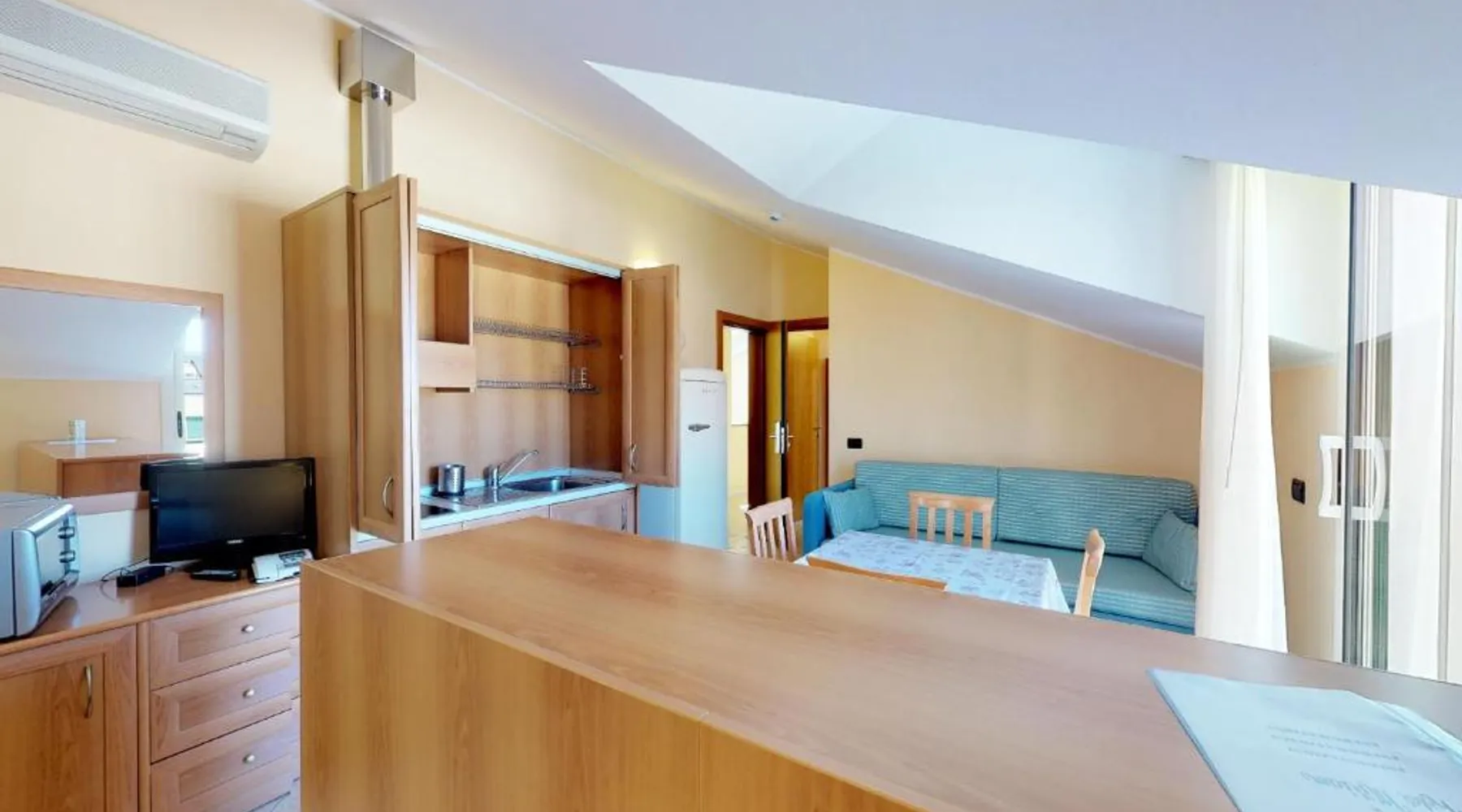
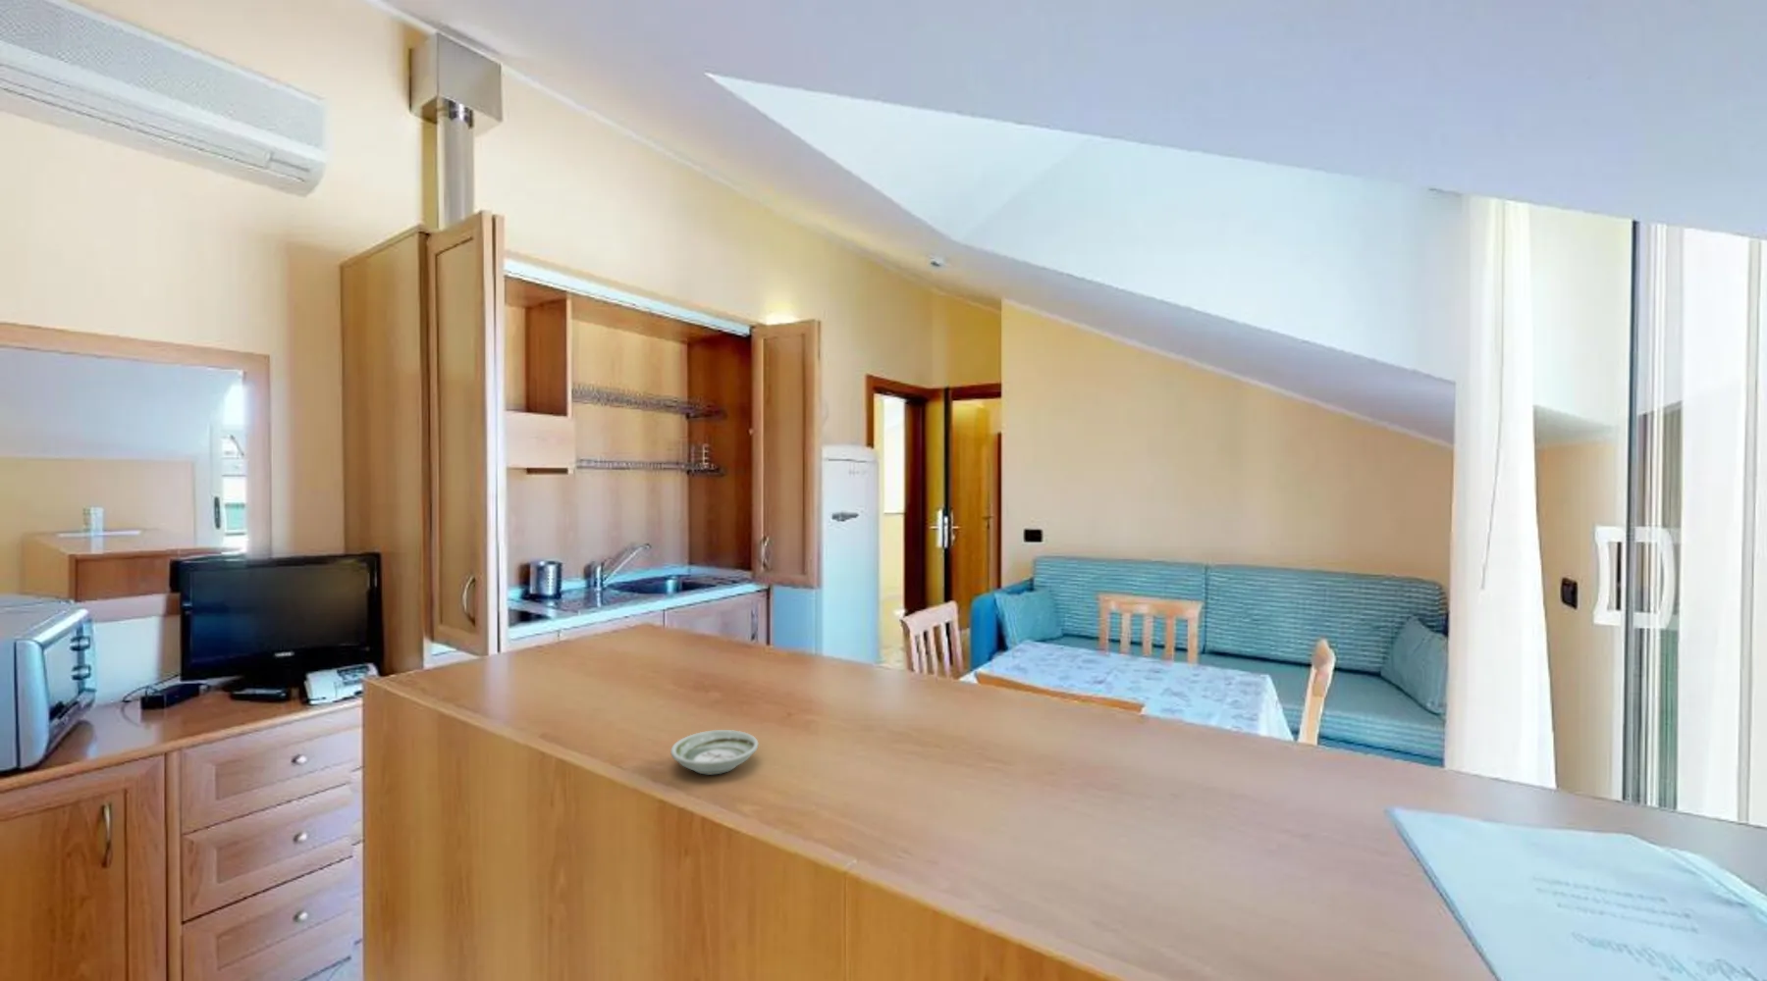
+ saucer [670,729,759,774]
